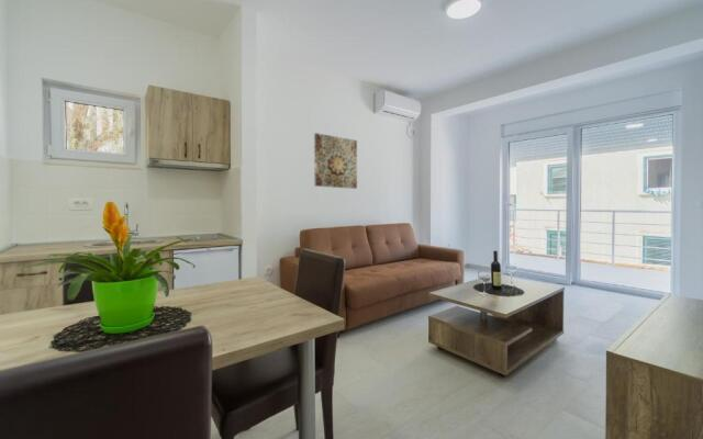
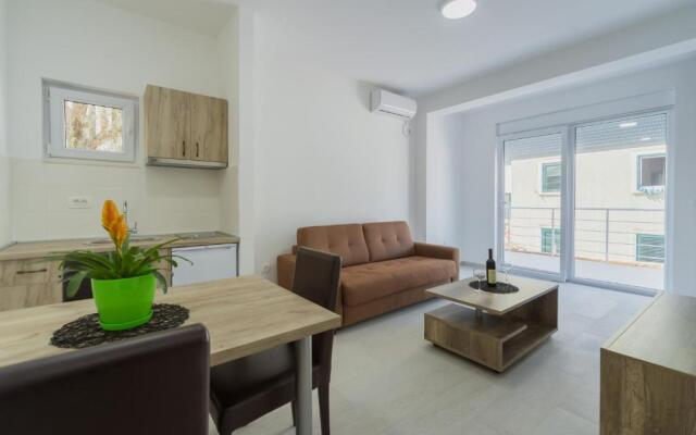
- wall art [313,132,358,190]
